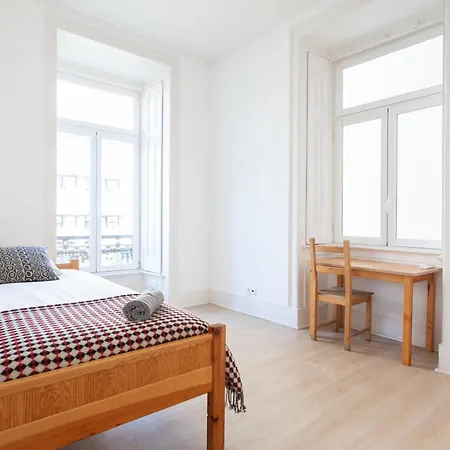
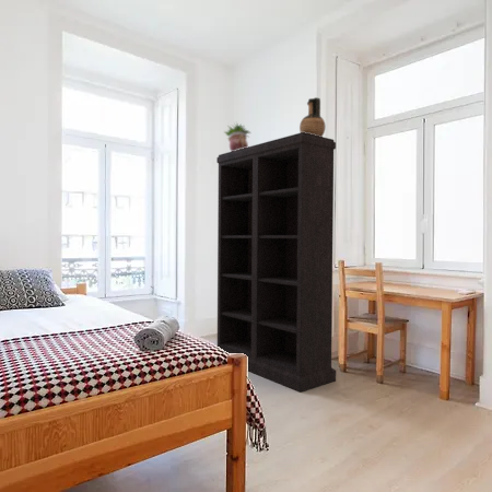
+ ceramic jug [298,96,326,137]
+ potted plant [223,121,253,152]
+ bookshelf [215,132,337,394]
